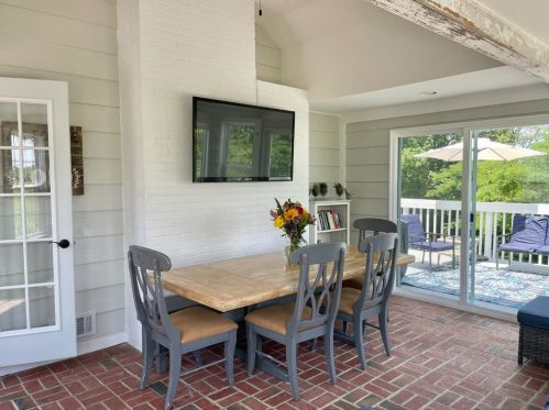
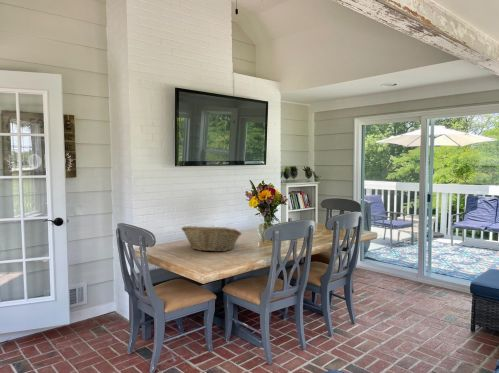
+ fruit basket [180,224,242,253]
